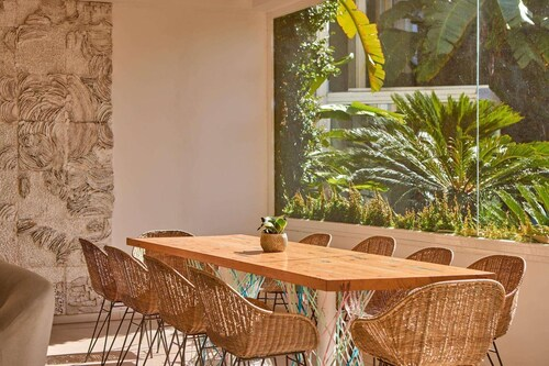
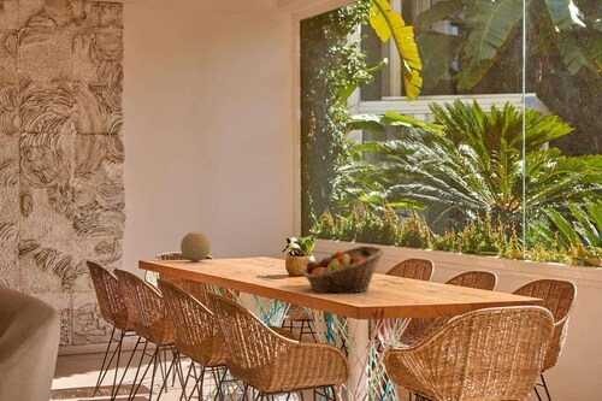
+ decorative orb [179,230,212,263]
+ fruit basket [301,244,385,295]
